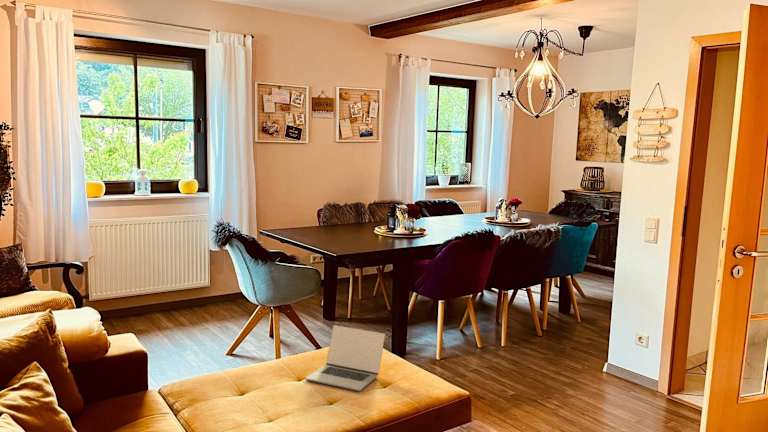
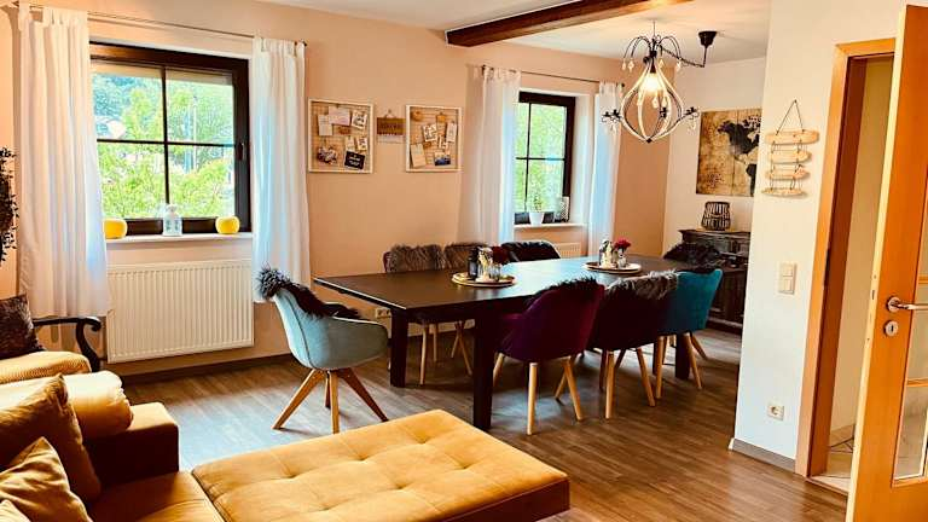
- laptop [304,324,386,392]
